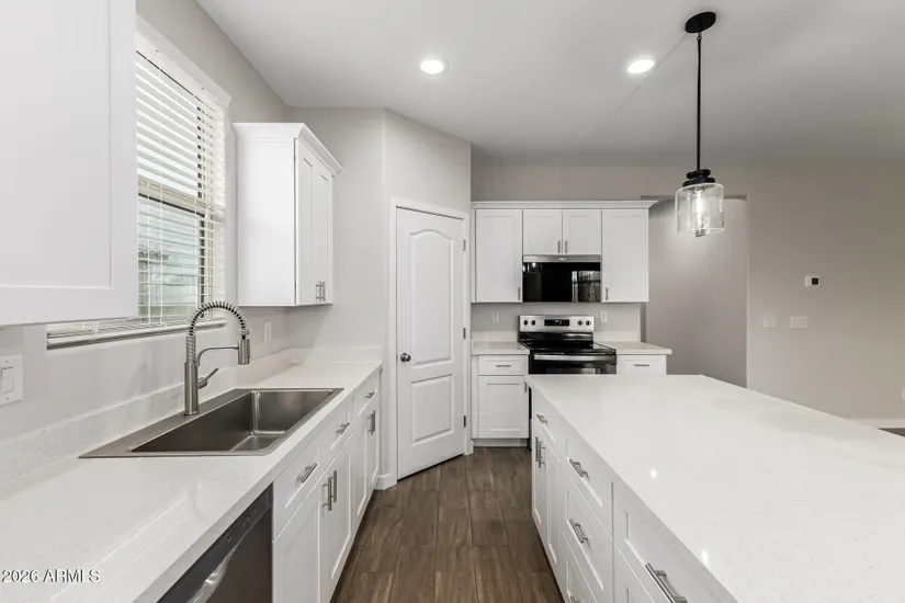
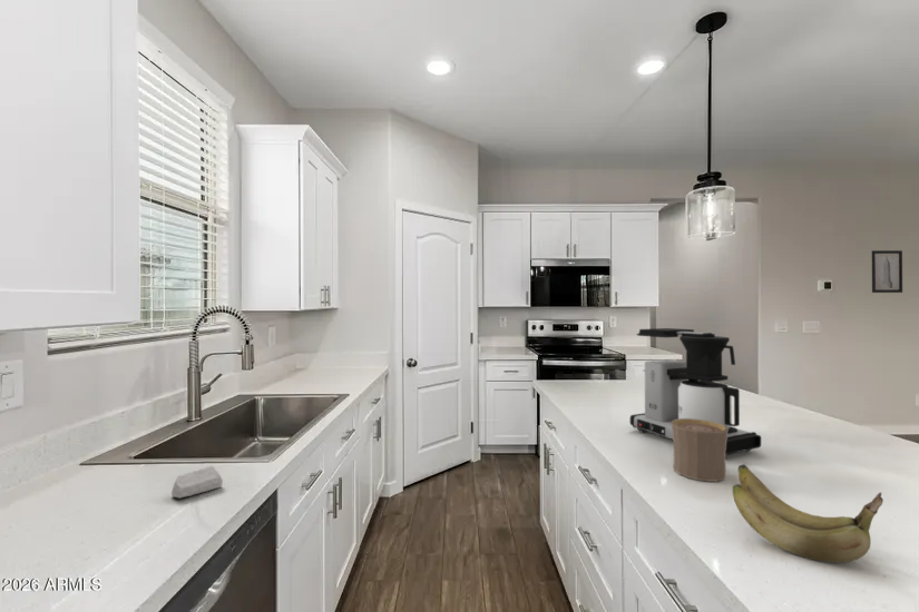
+ banana [732,463,884,563]
+ coffee maker [629,327,762,456]
+ cup [672,418,729,482]
+ soap bar [170,464,224,499]
+ wall art [871,249,903,294]
